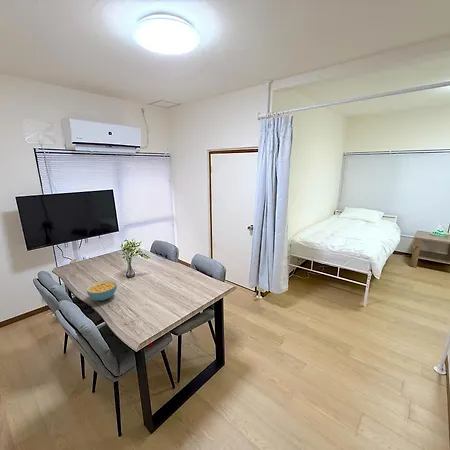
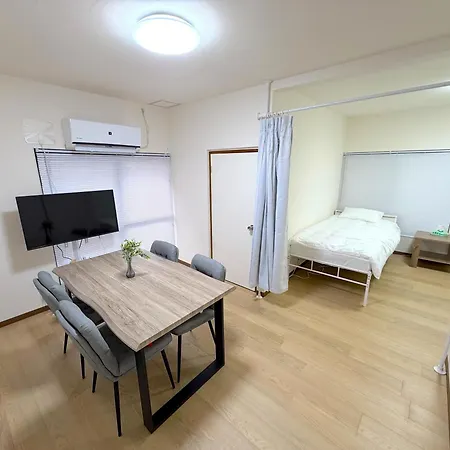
- cereal bowl [86,279,118,301]
